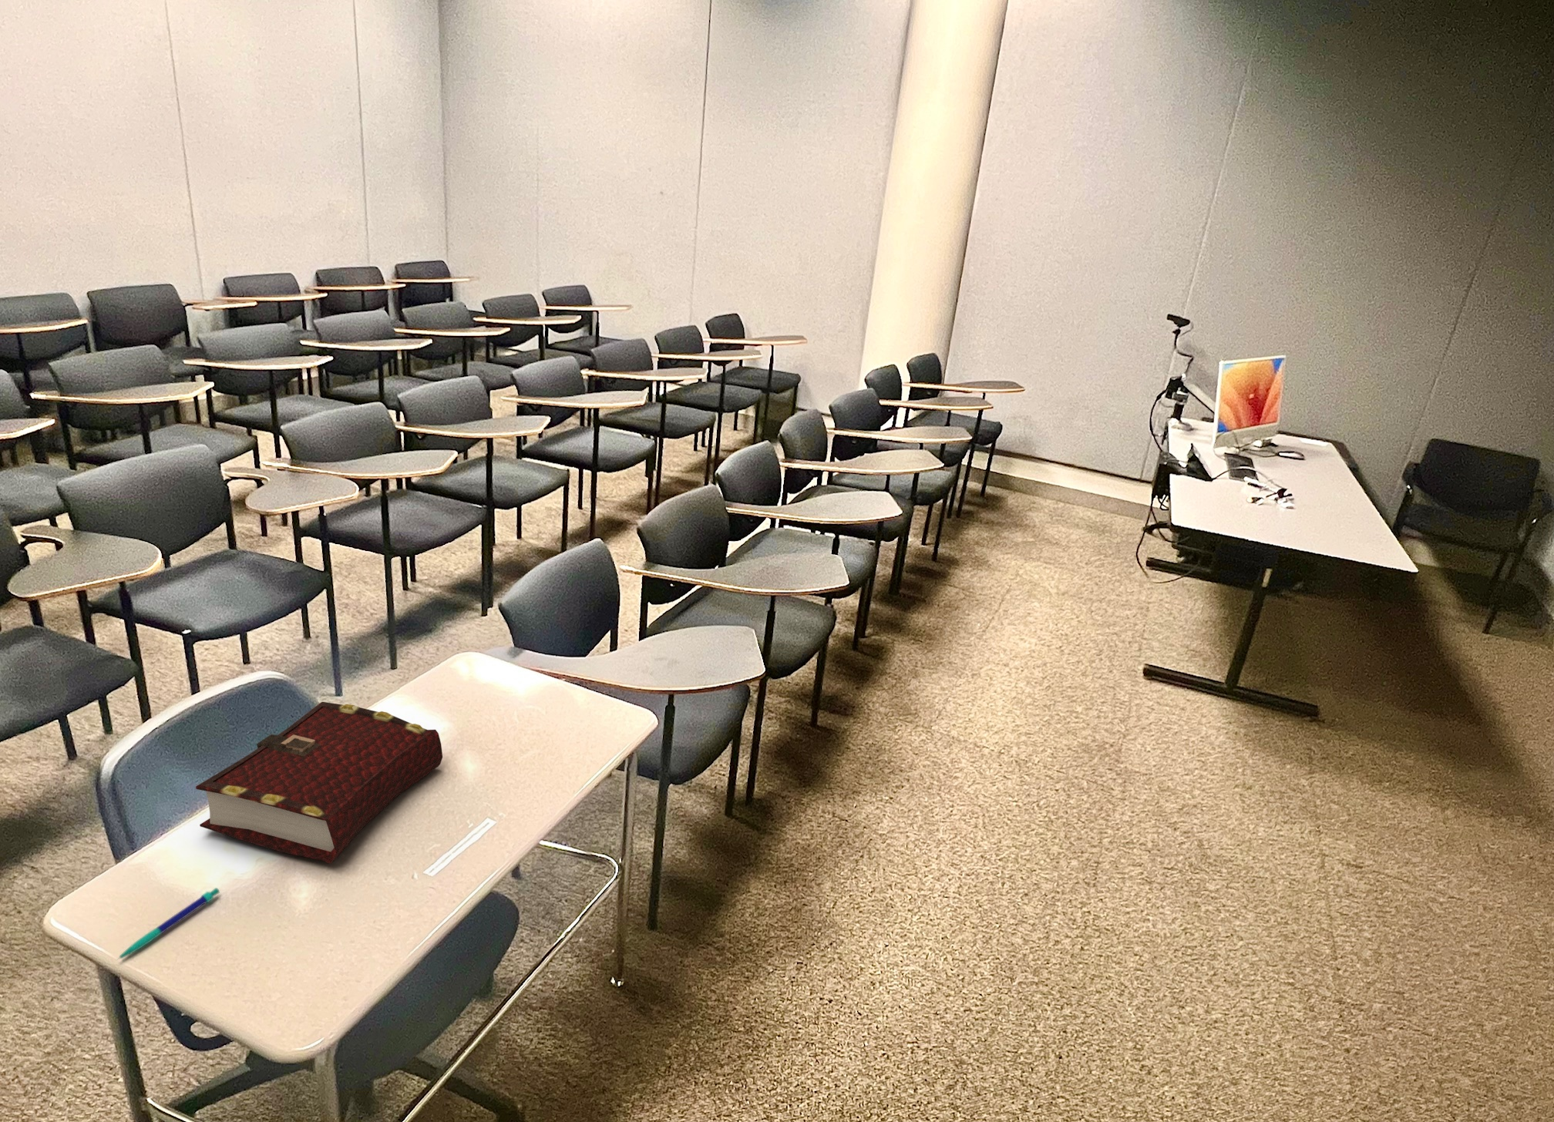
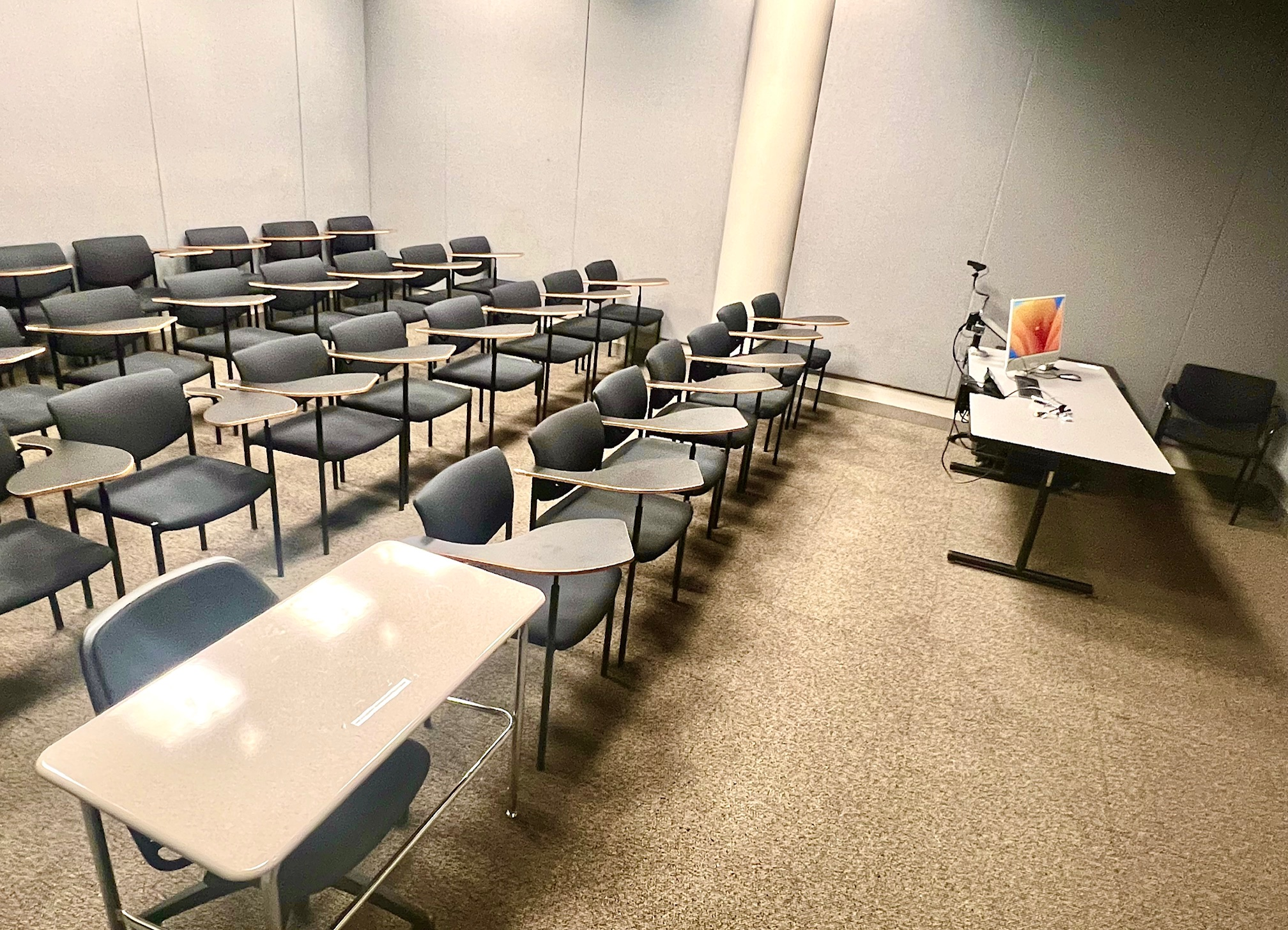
- pen [116,887,221,960]
- book [195,701,443,865]
